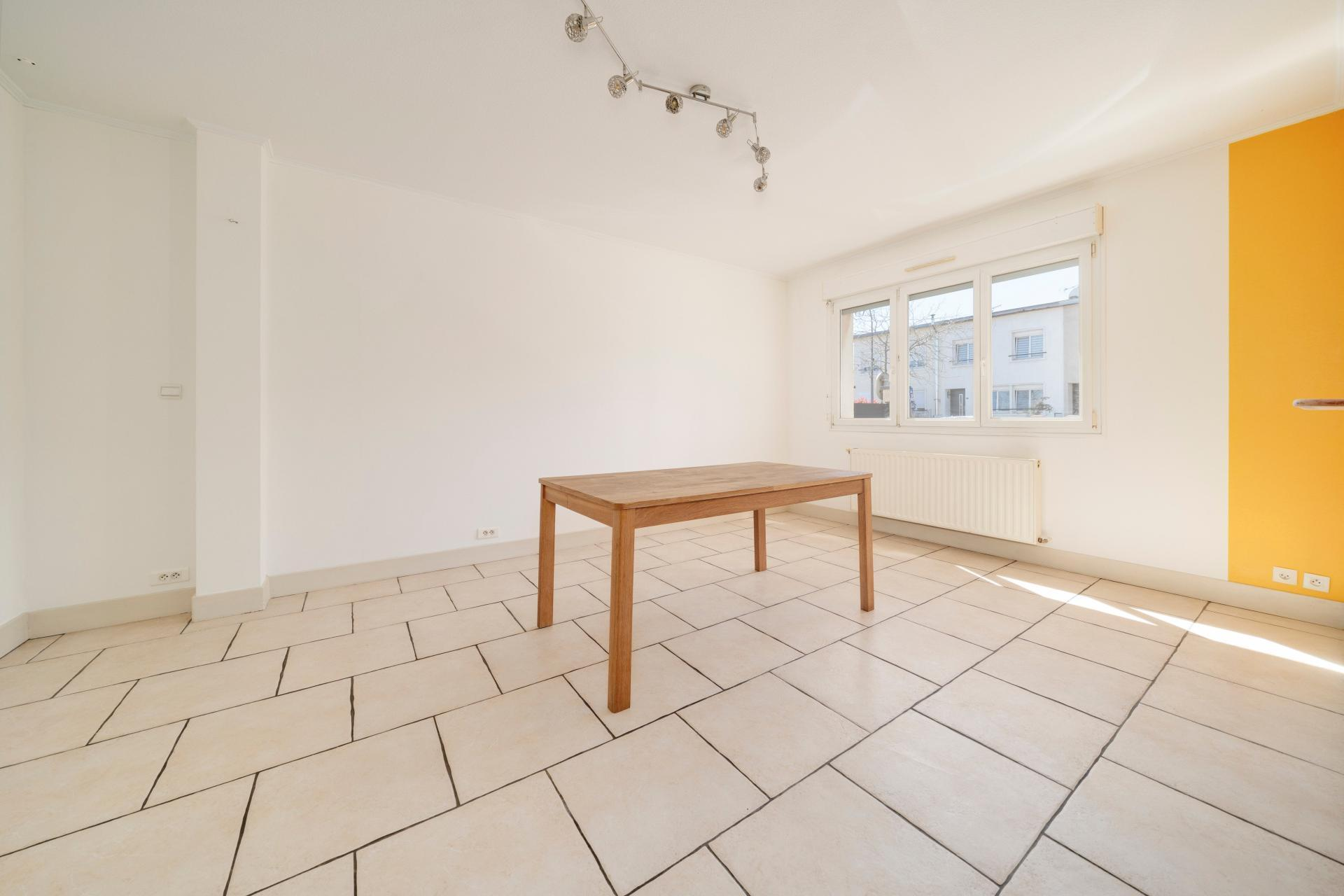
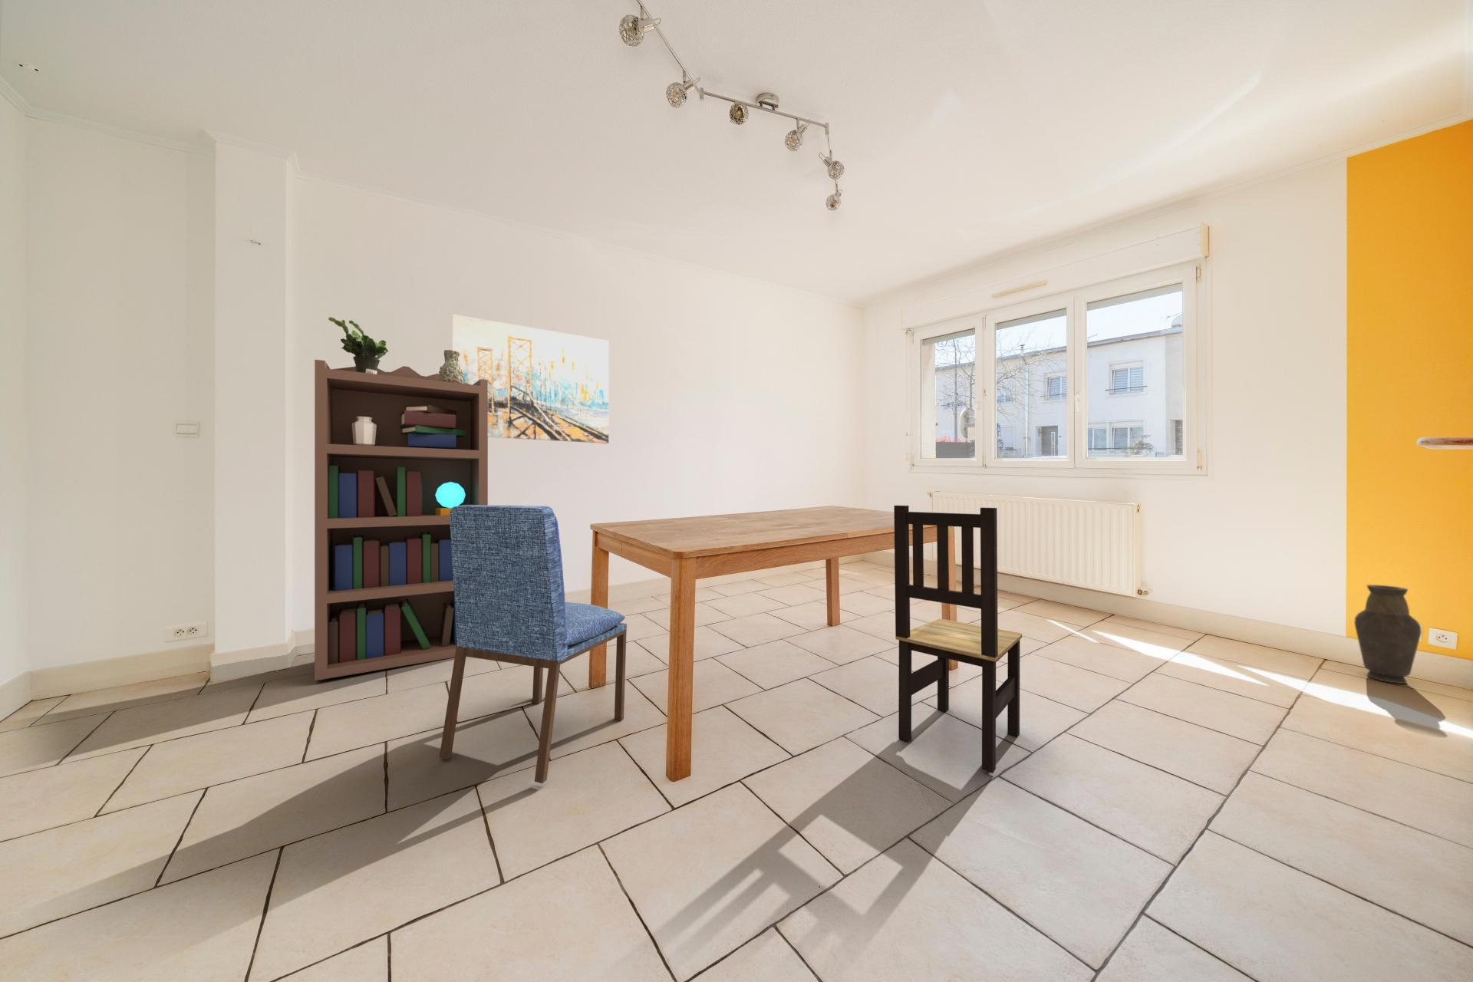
+ bookshelf [313,359,489,682]
+ potted plant [328,316,389,375]
+ wall art [452,313,609,444]
+ decorative vase [438,349,466,384]
+ vase [1354,584,1423,684]
+ dining chair [893,505,1023,774]
+ dining chair [438,505,628,784]
